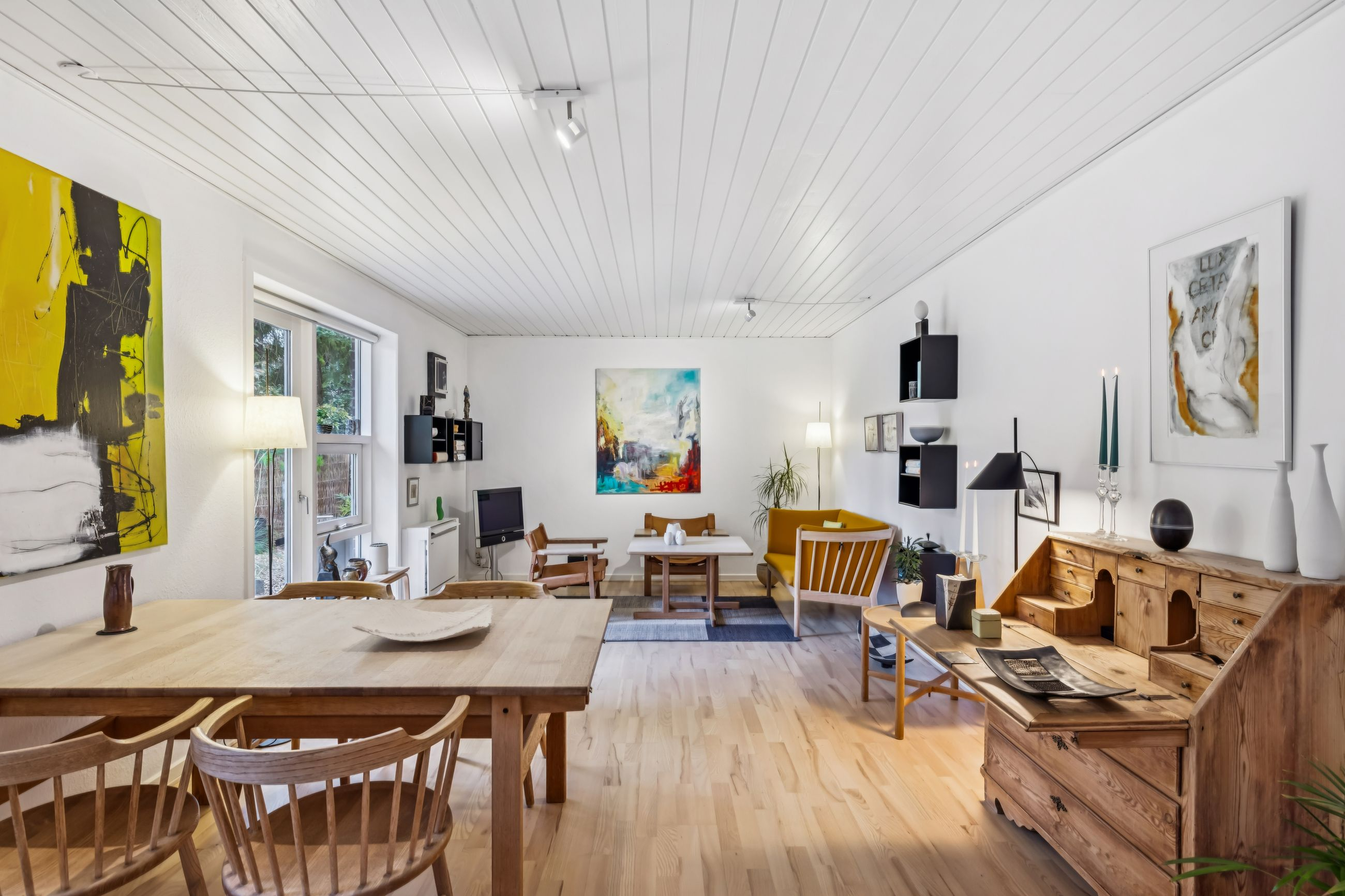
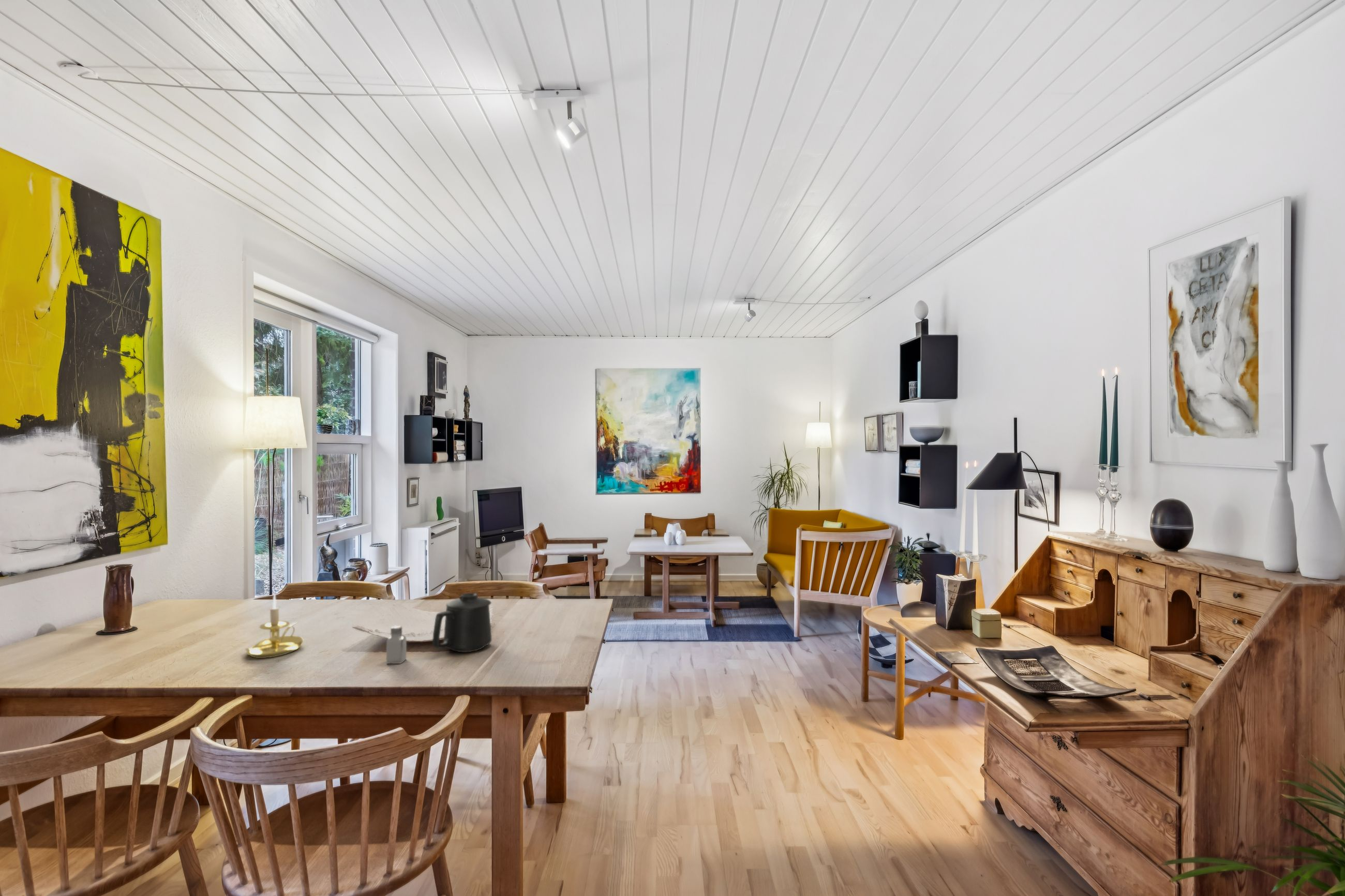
+ mug [432,593,492,652]
+ saltshaker [386,625,407,664]
+ candle holder [244,593,304,659]
